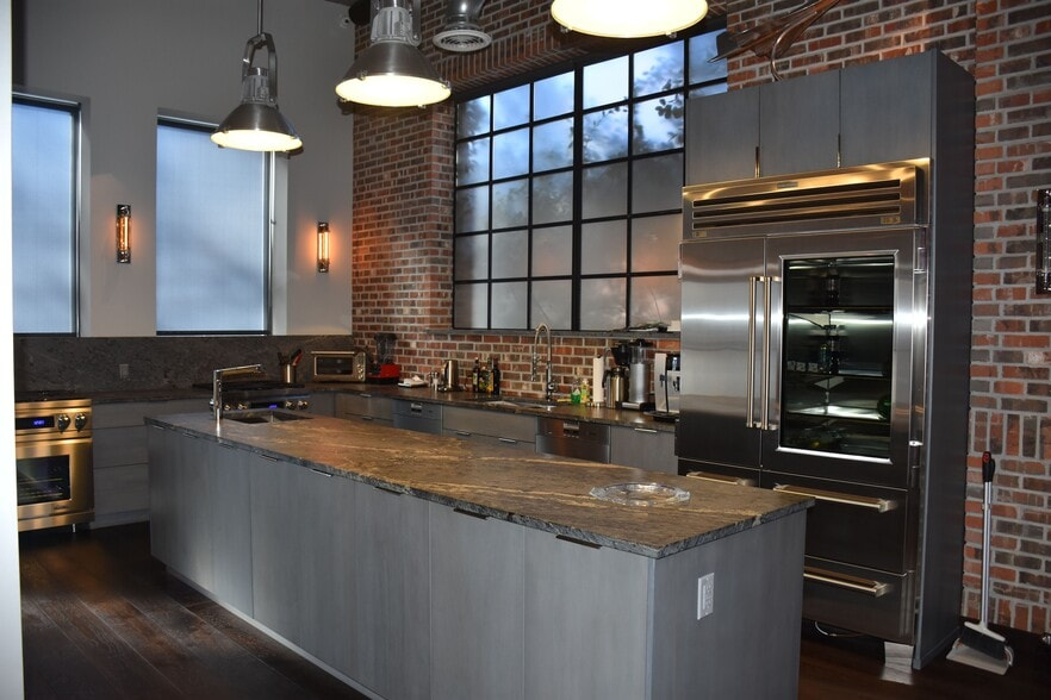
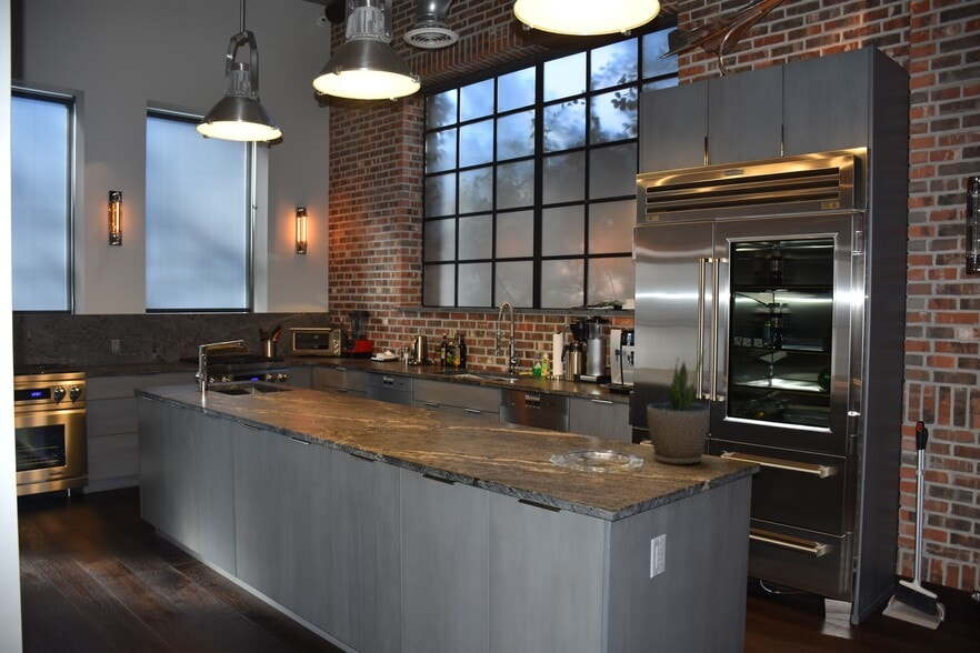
+ potted plant [646,348,710,465]
